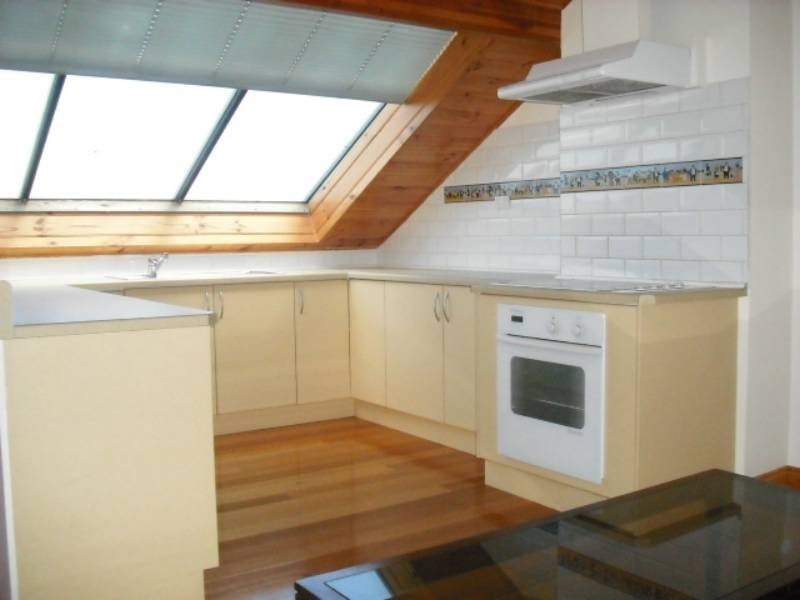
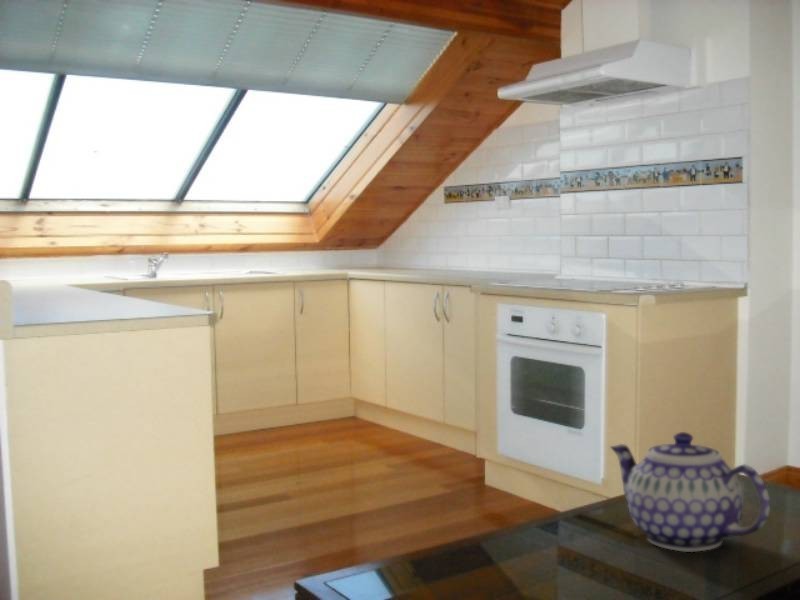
+ teapot [609,431,771,553]
